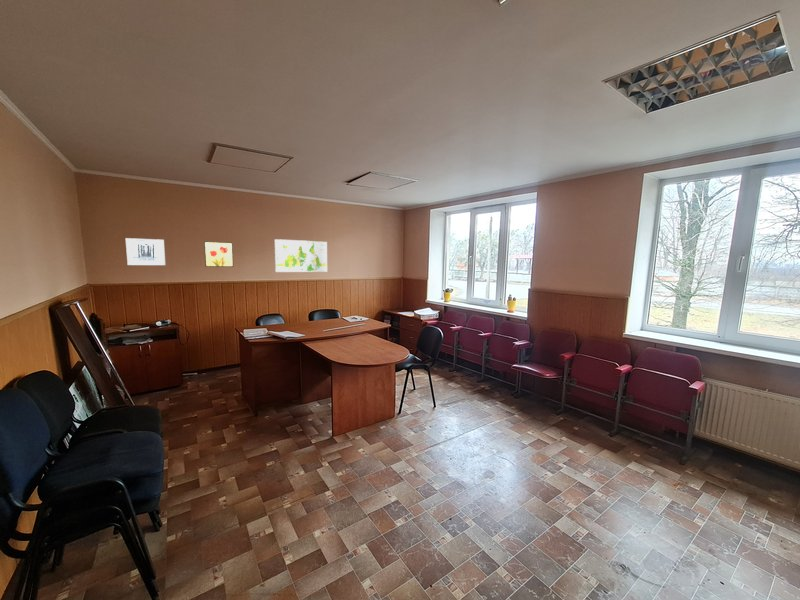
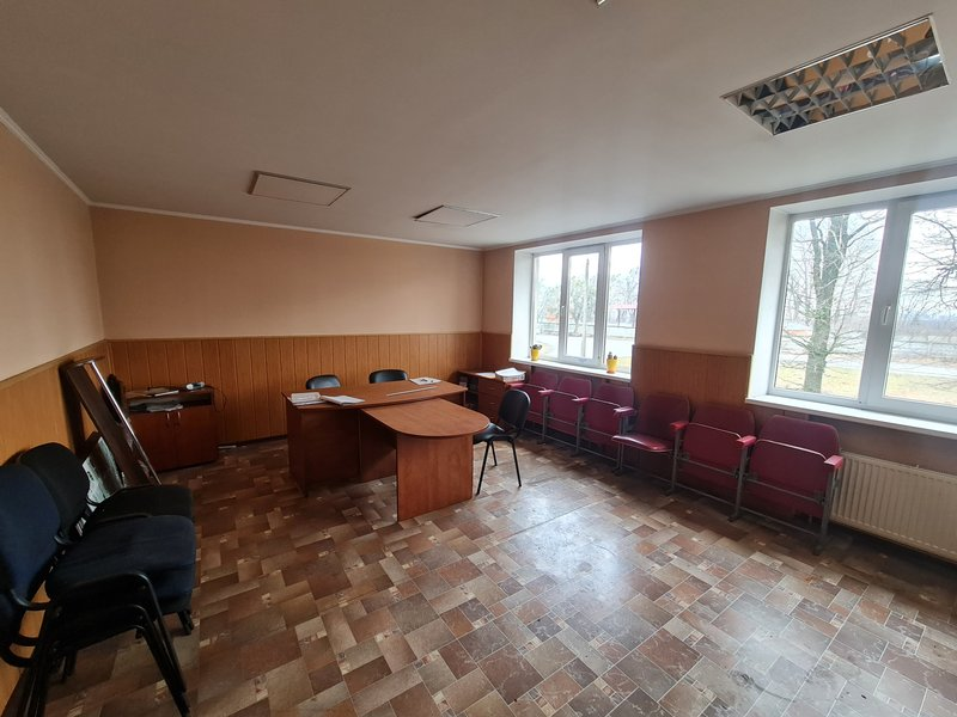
- wall art [203,240,234,268]
- wall art [125,237,167,267]
- map [274,238,328,273]
